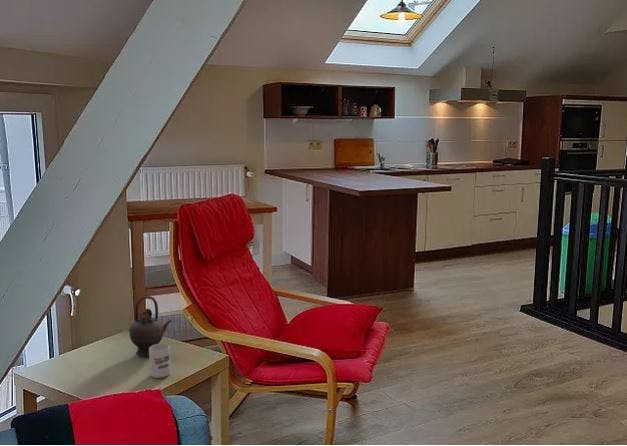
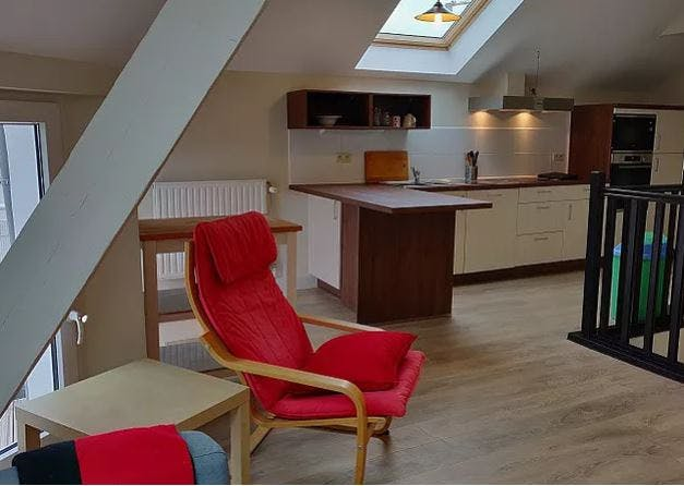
- cup [148,343,172,379]
- teapot [128,295,173,357]
